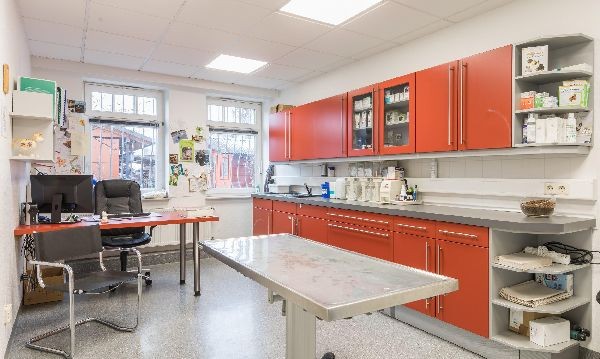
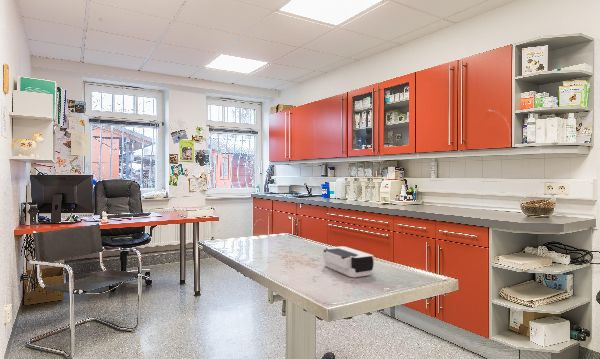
+ tissue box [322,245,375,278]
